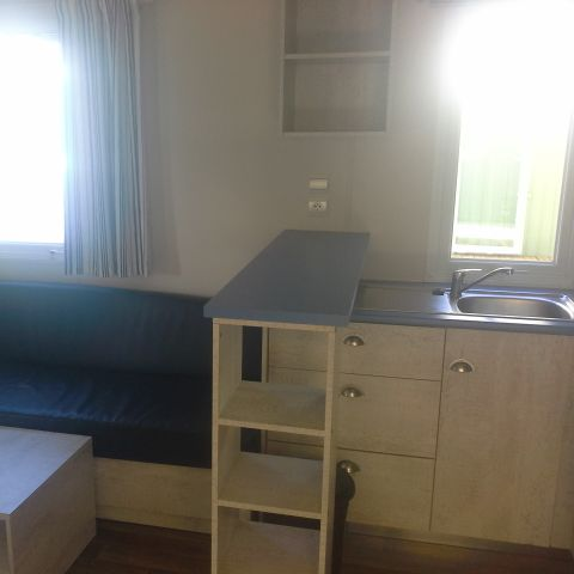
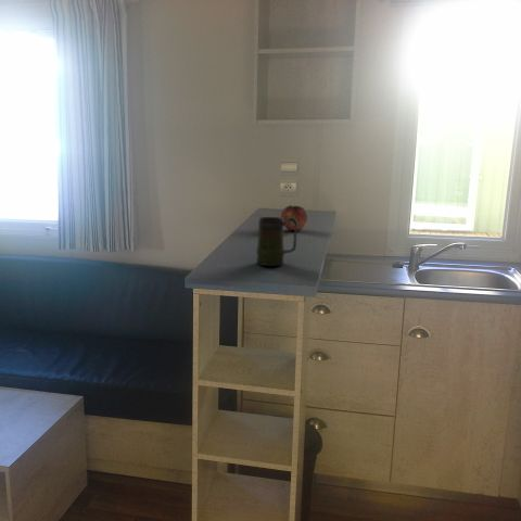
+ fruit [280,204,308,231]
+ mug [255,216,298,267]
